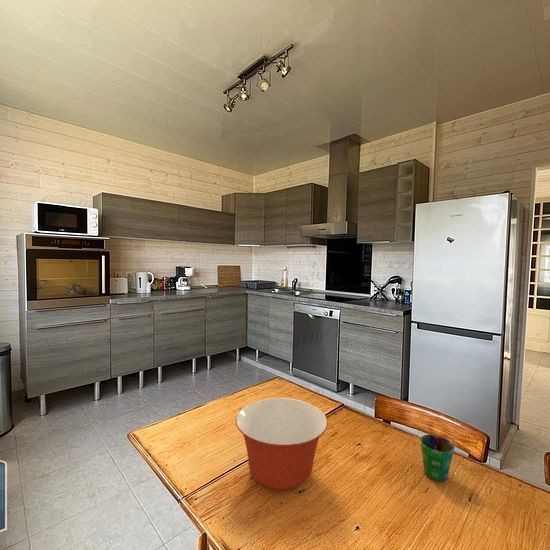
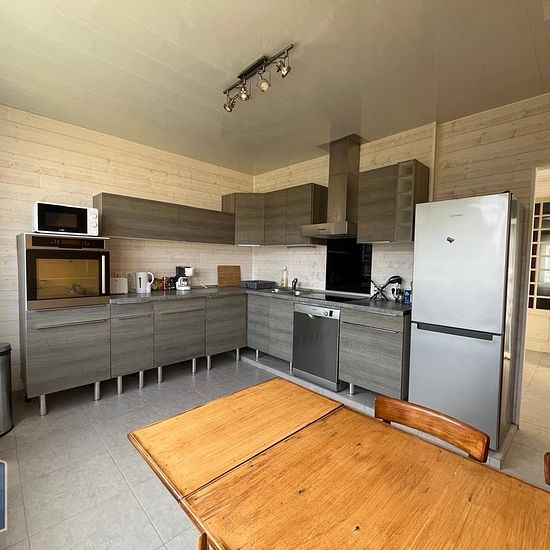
- cup [419,434,455,483]
- mixing bowl [235,397,328,491]
